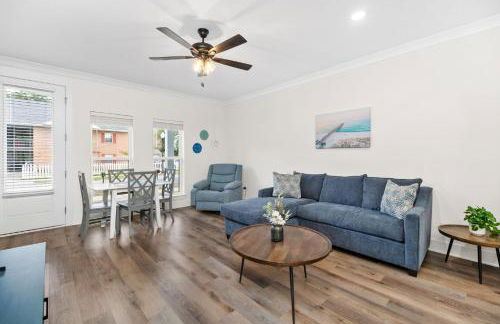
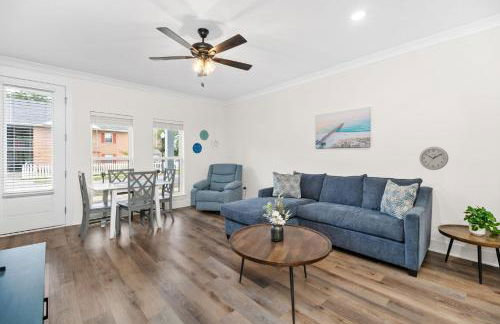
+ wall clock [418,146,449,171]
